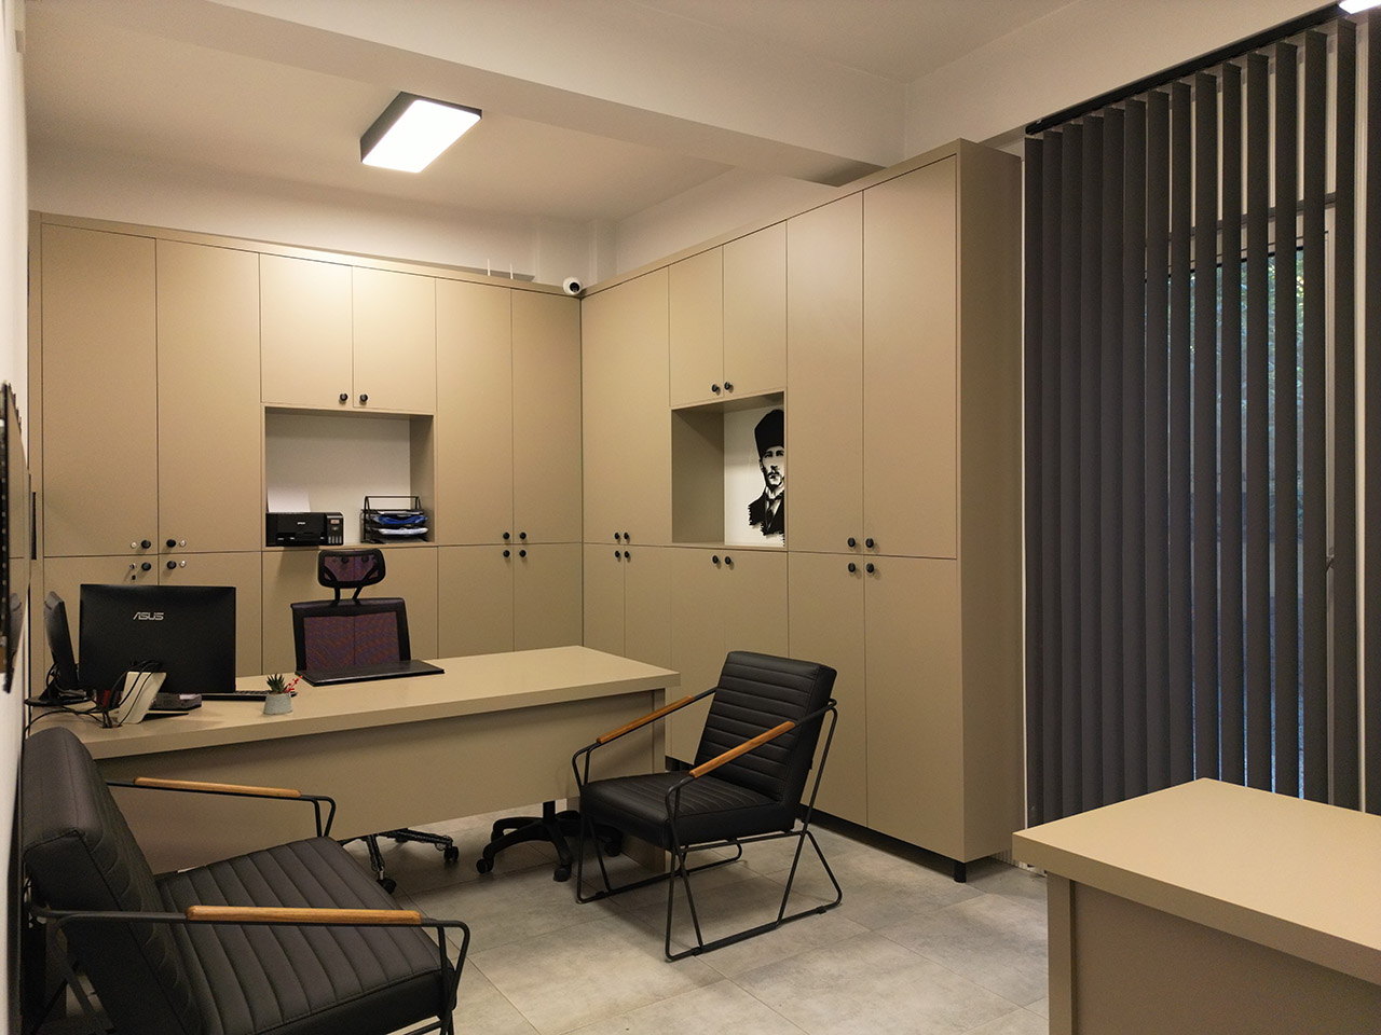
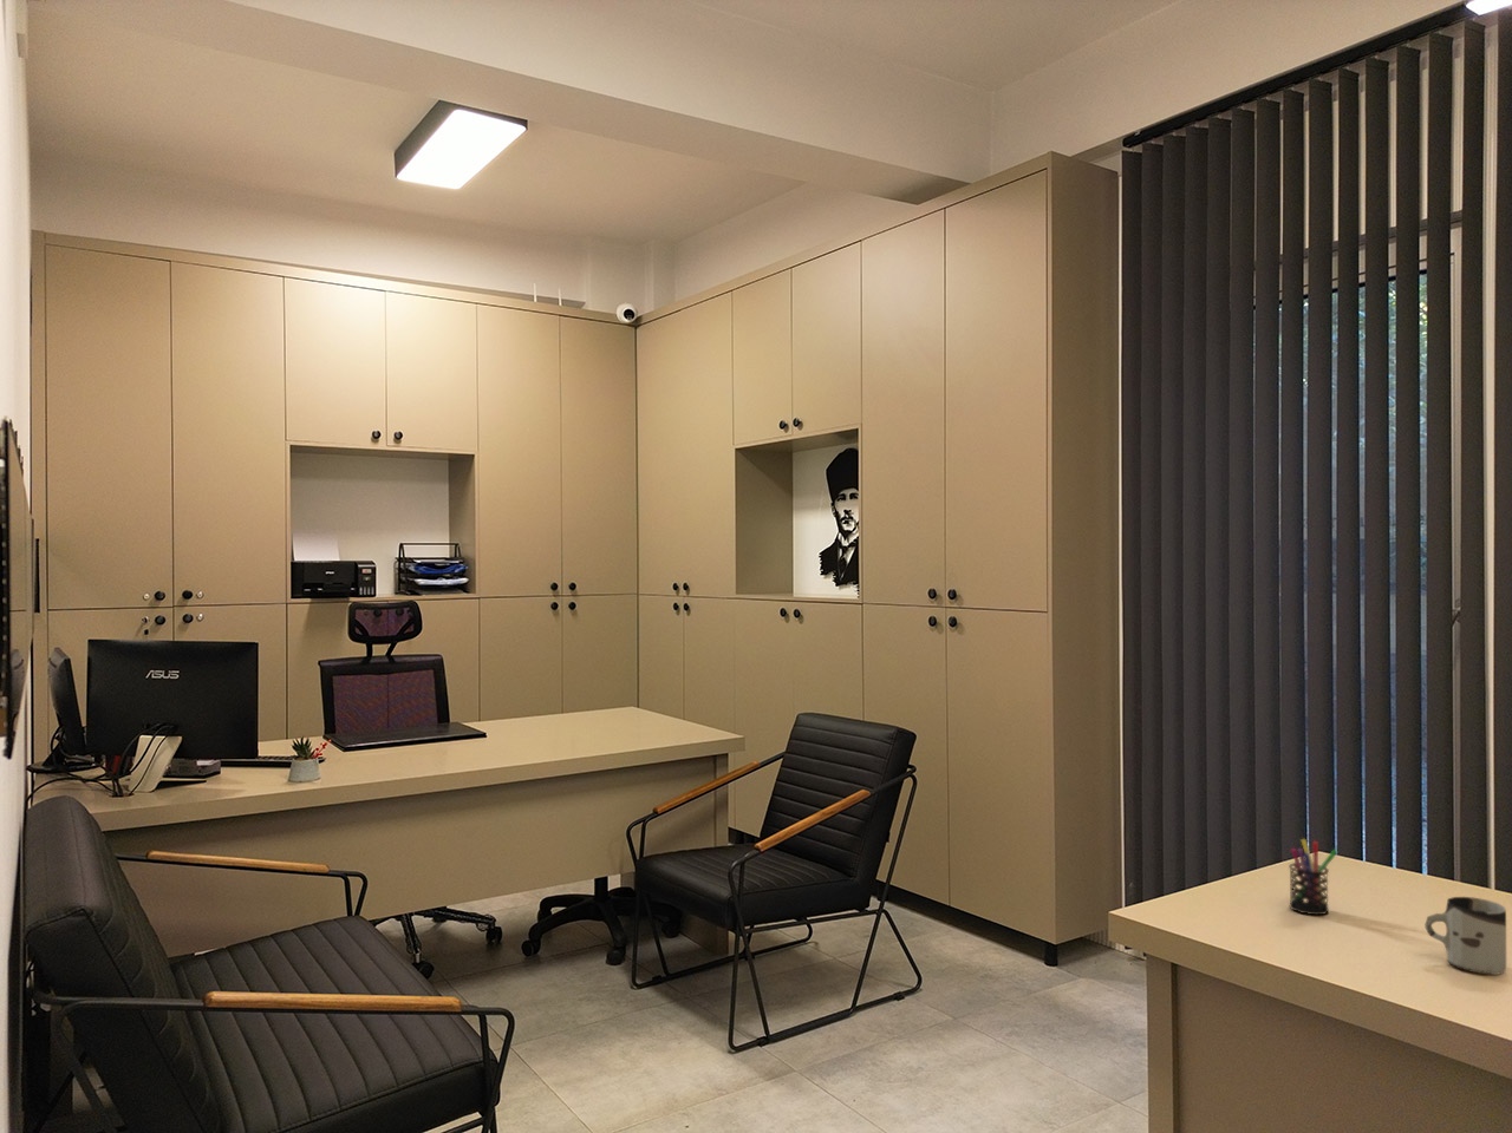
+ pen holder [1287,838,1338,916]
+ cup [1424,896,1507,976]
